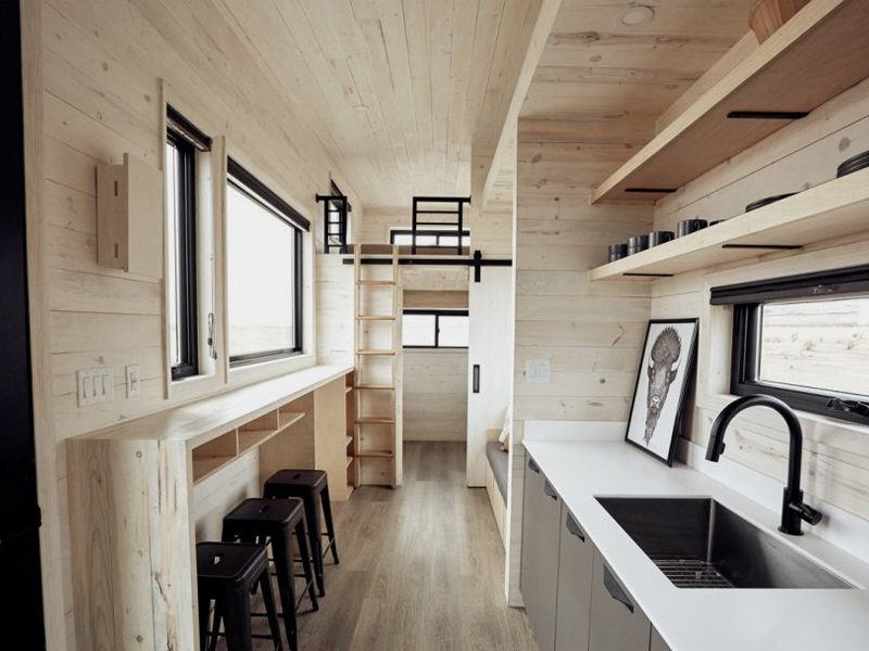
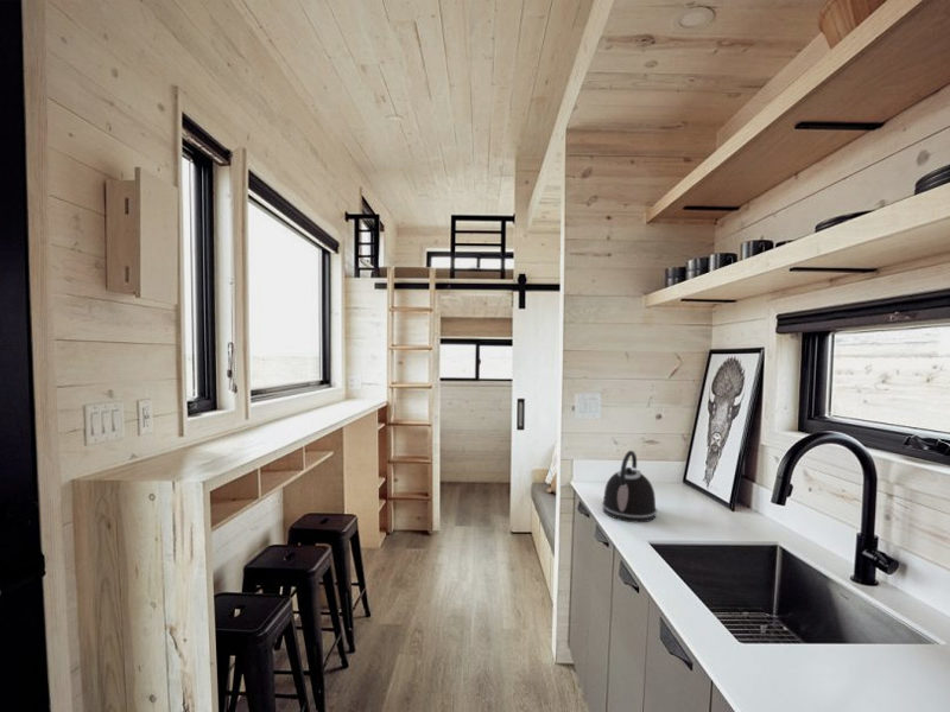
+ kettle [601,450,658,523]
